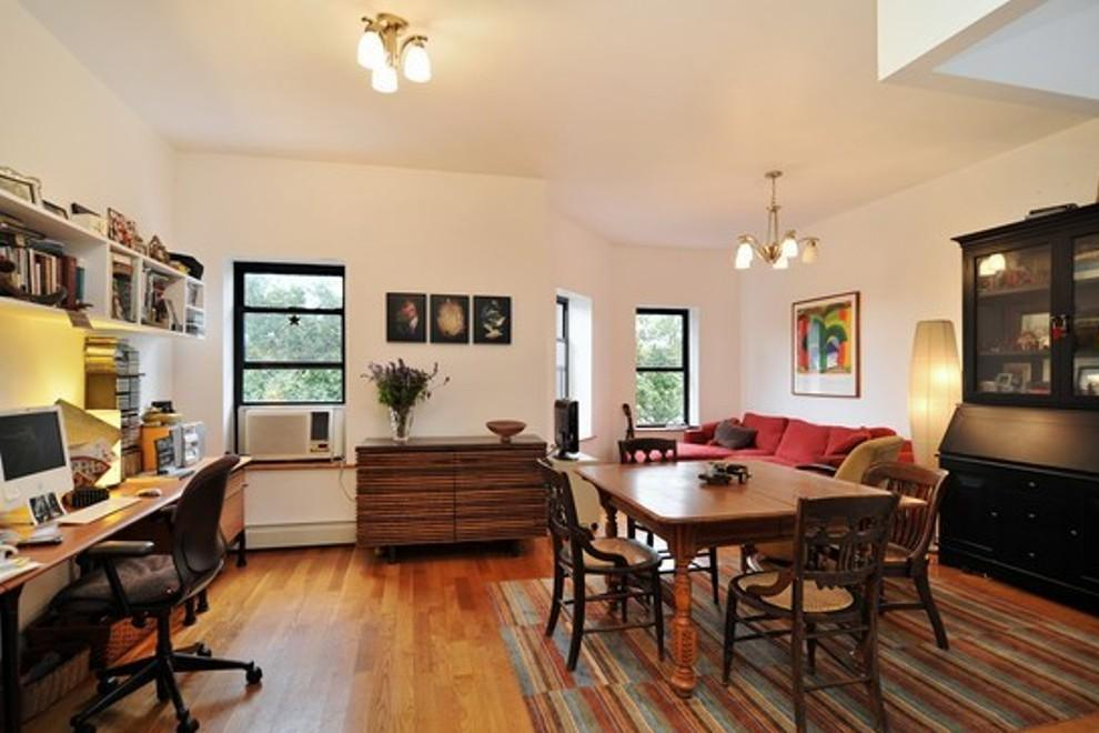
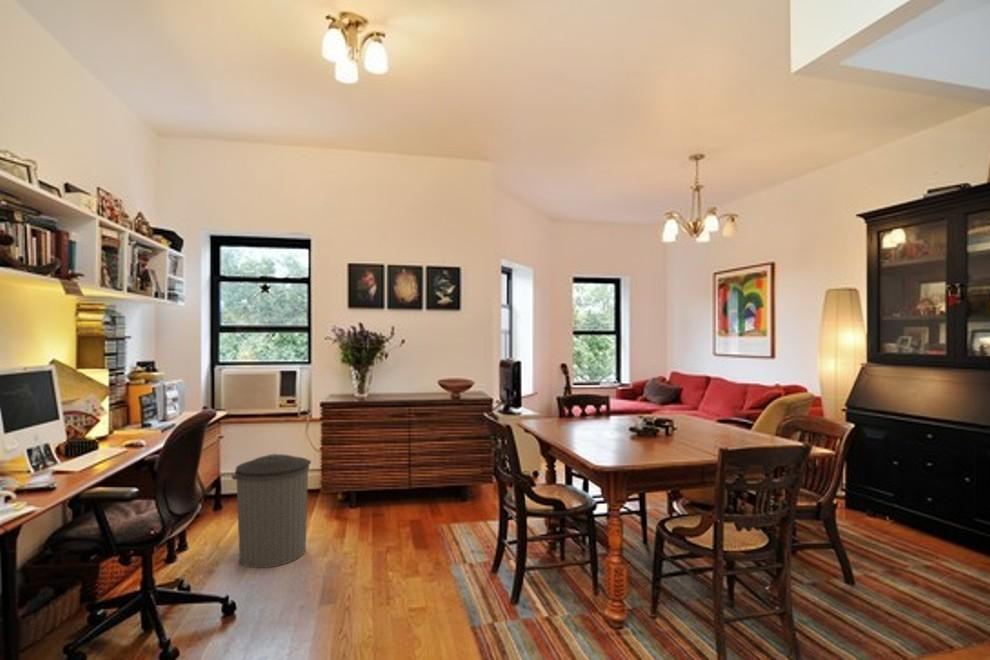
+ trash can [231,453,312,569]
